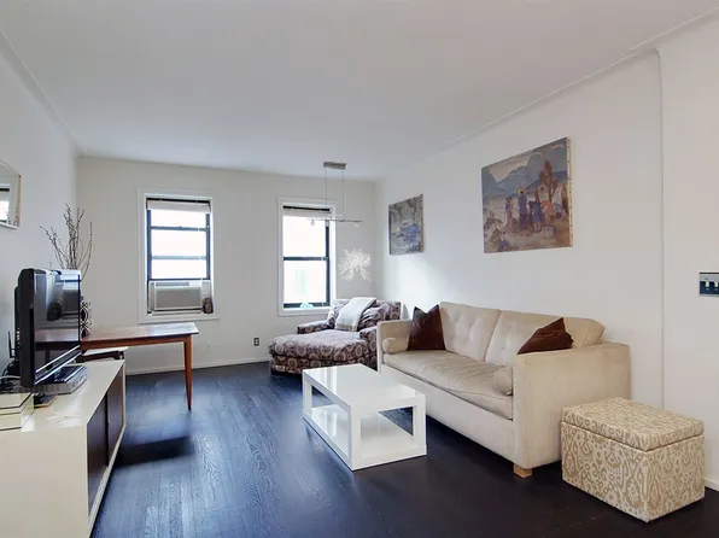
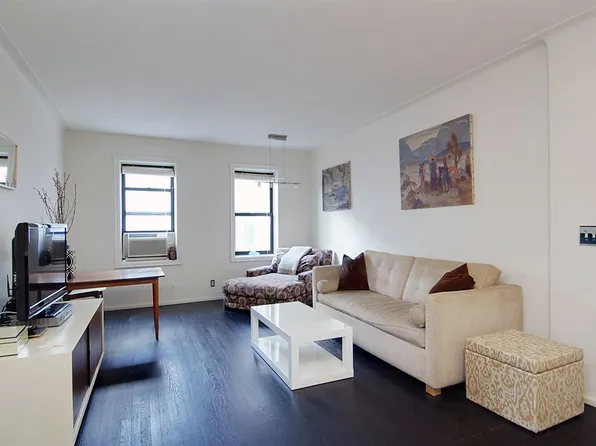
- wall sculpture [338,247,372,282]
